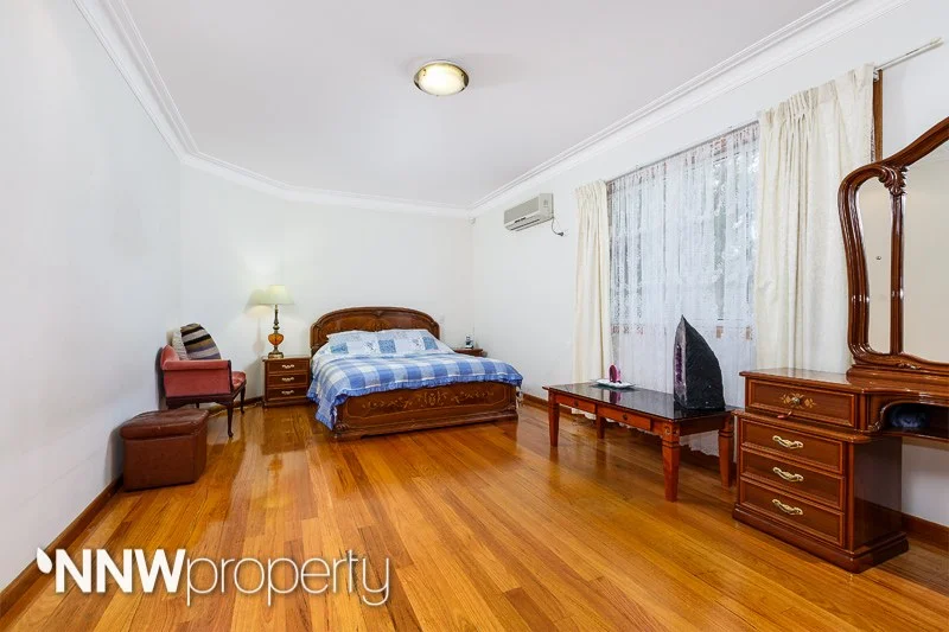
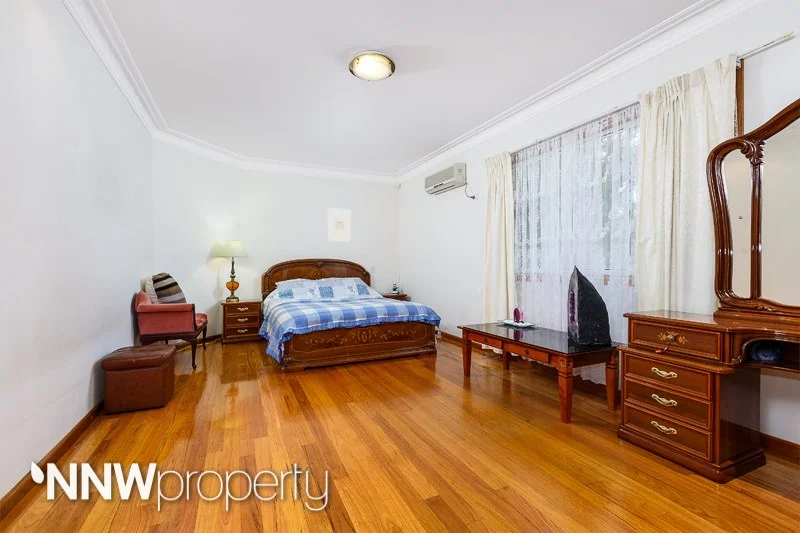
+ wall art [327,207,352,242]
